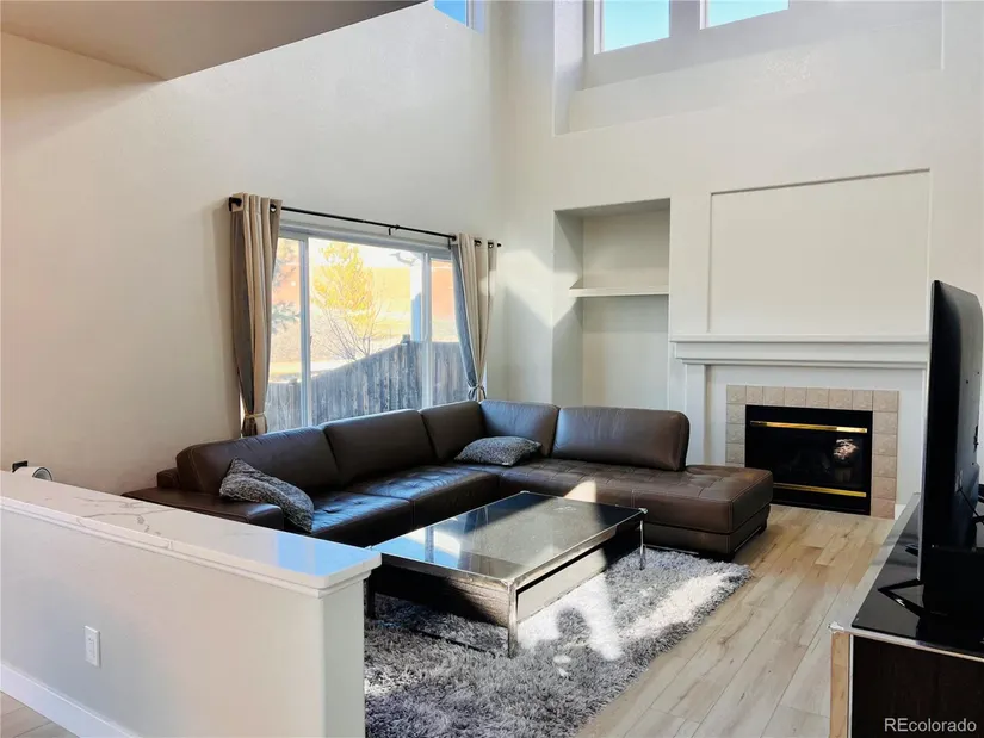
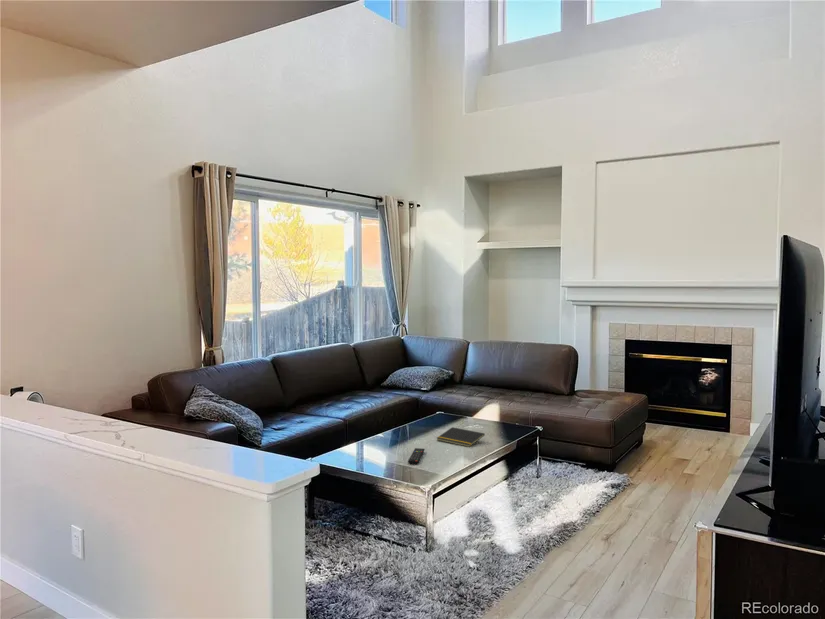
+ notepad [436,426,486,448]
+ remote control [407,447,426,465]
